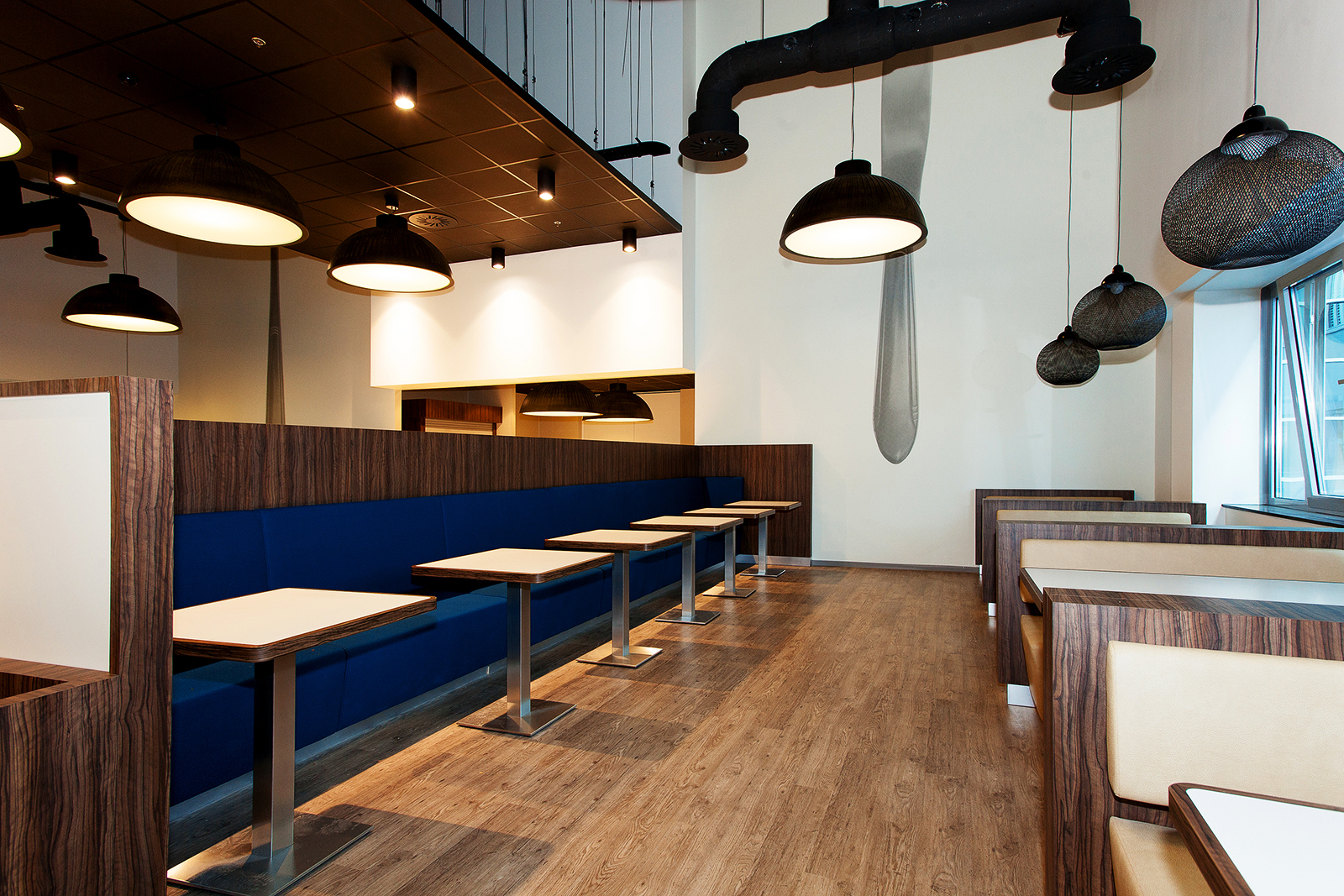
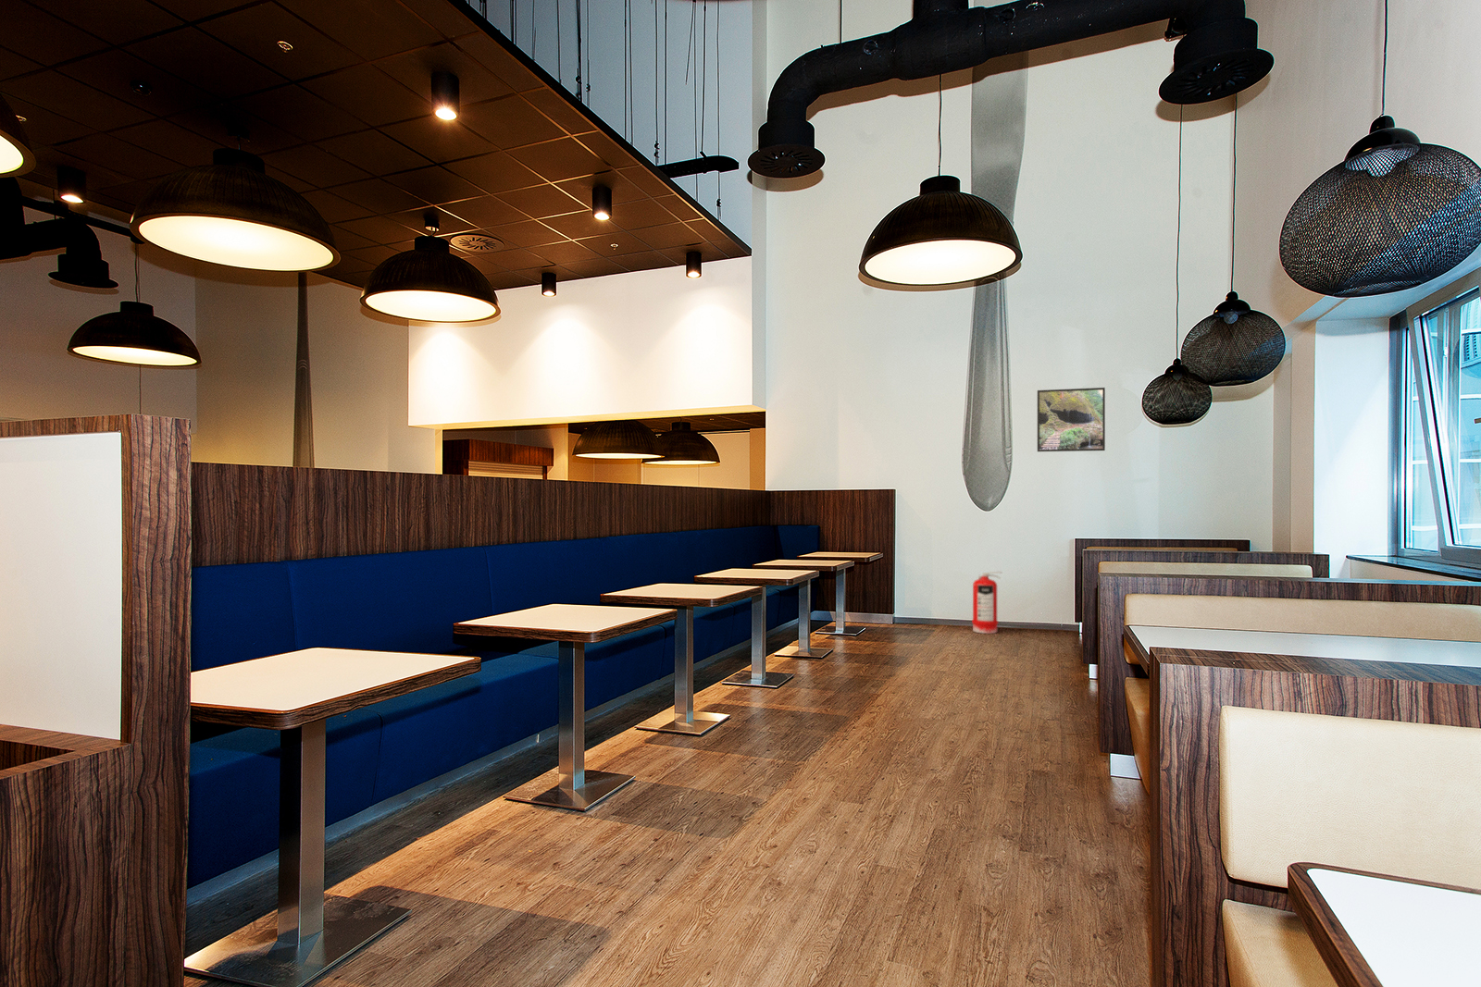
+ fire extinguisher [971,571,1004,634]
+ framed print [1037,387,1106,453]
